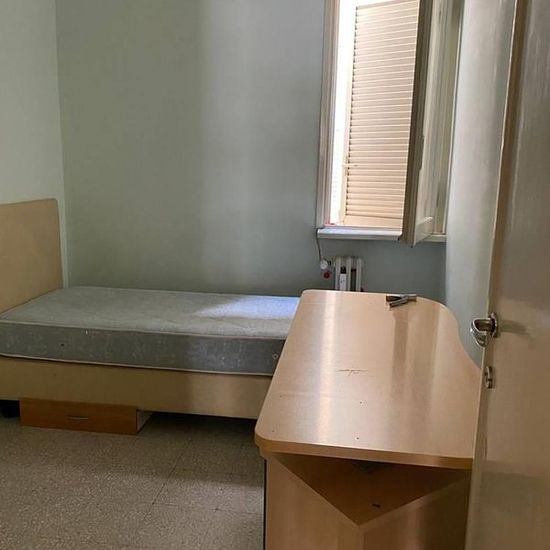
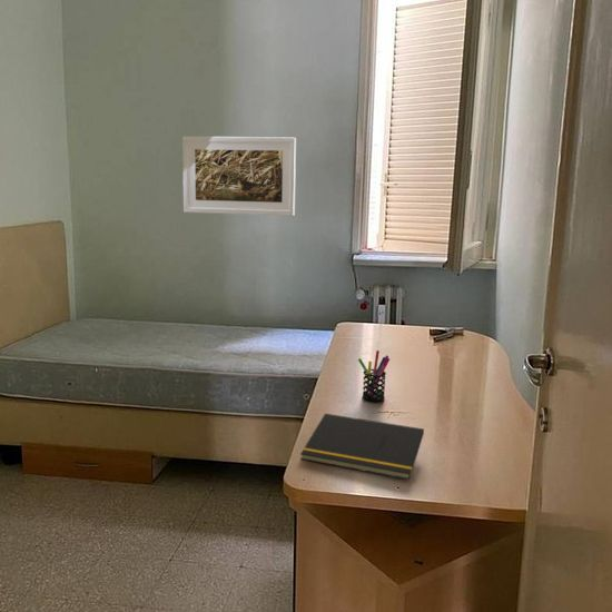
+ notepad [299,413,425,481]
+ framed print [181,135,297,217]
+ pen holder [357,349,391,403]
